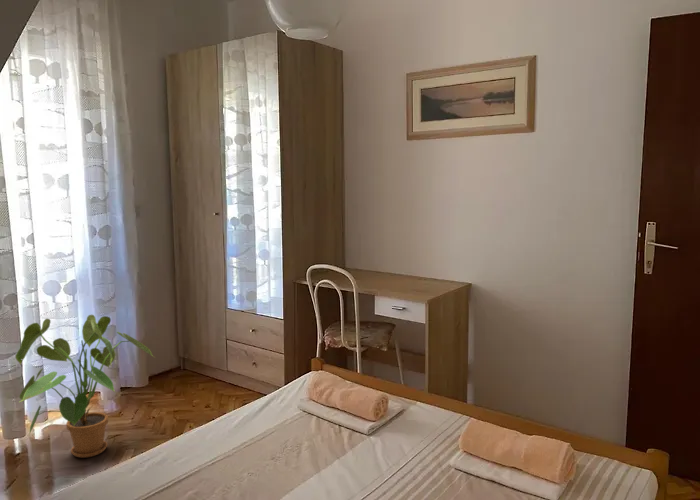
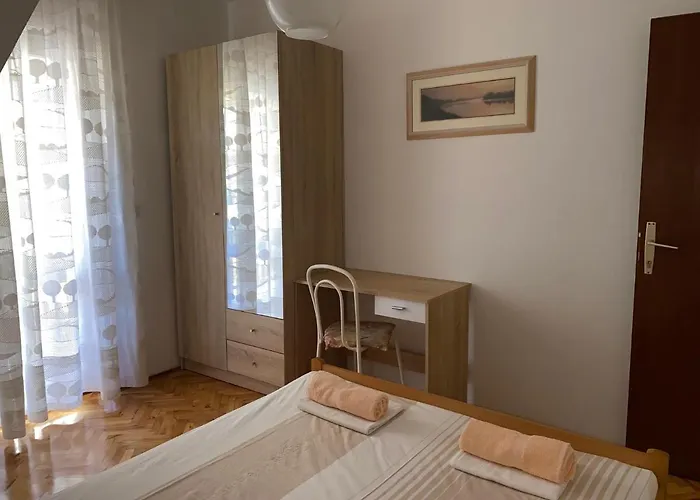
- house plant [14,314,157,459]
